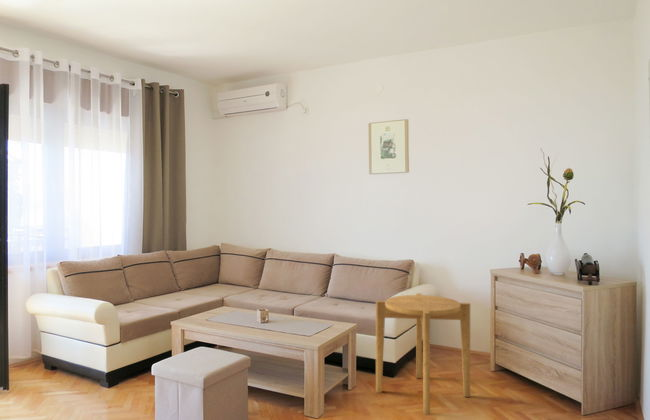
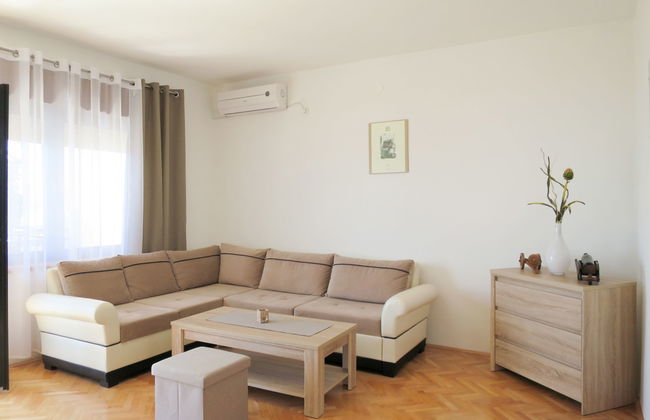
- side table [375,292,471,416]
